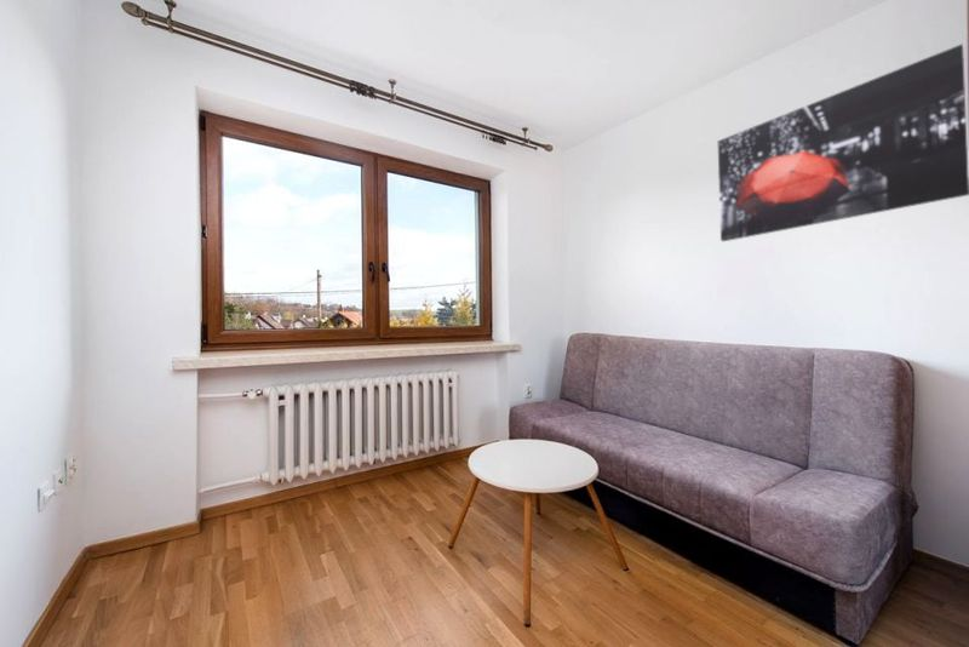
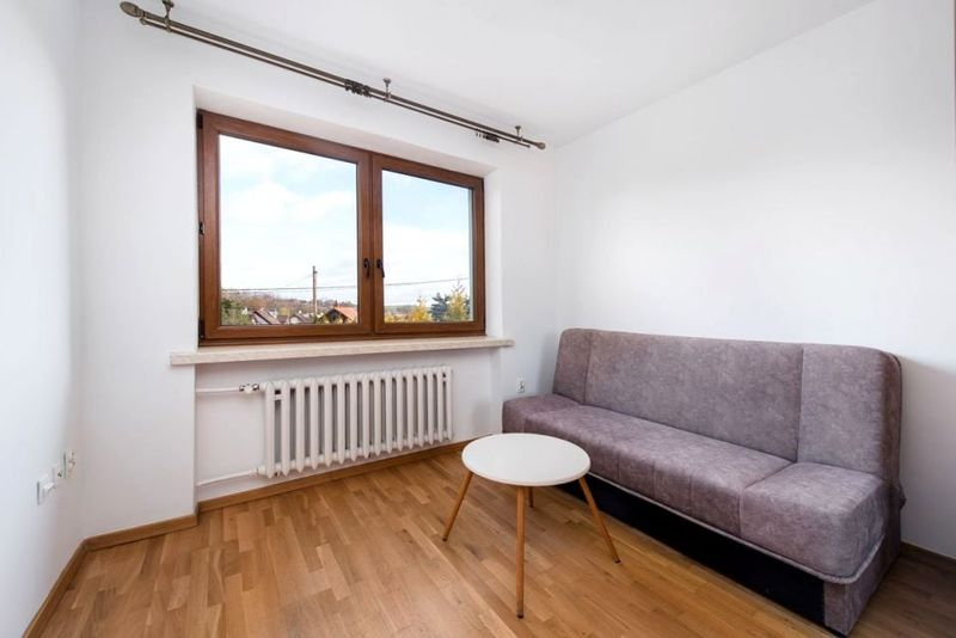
- wall art [717,44,969,242]
